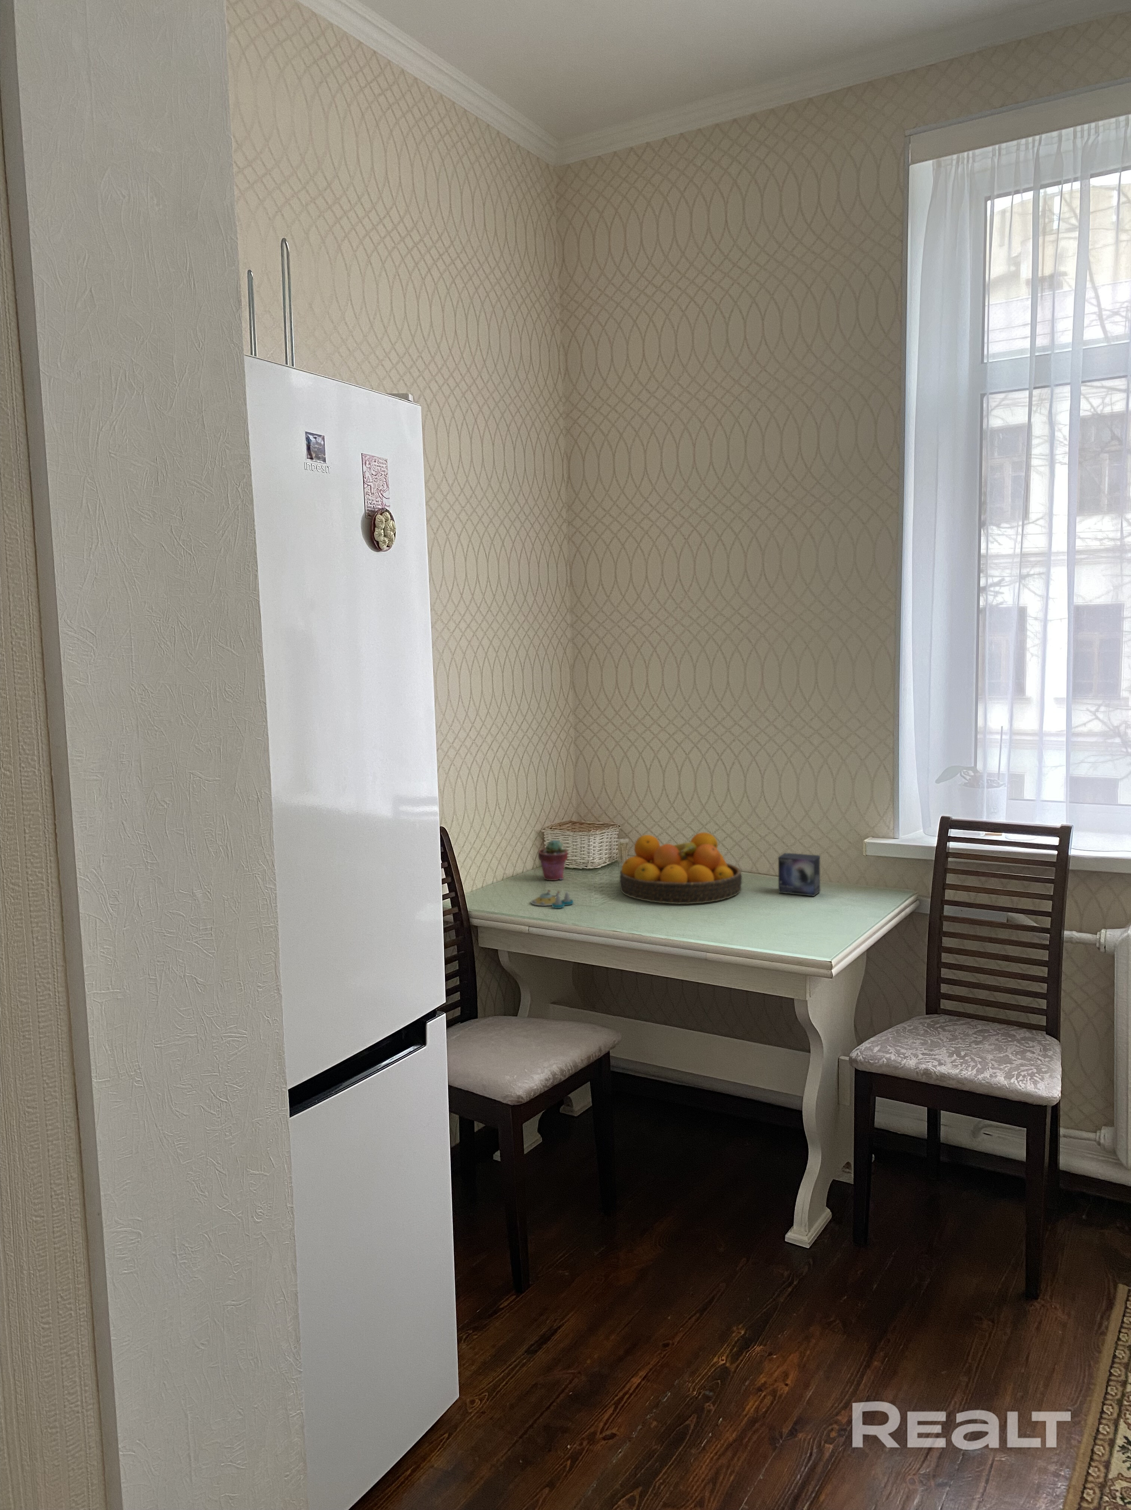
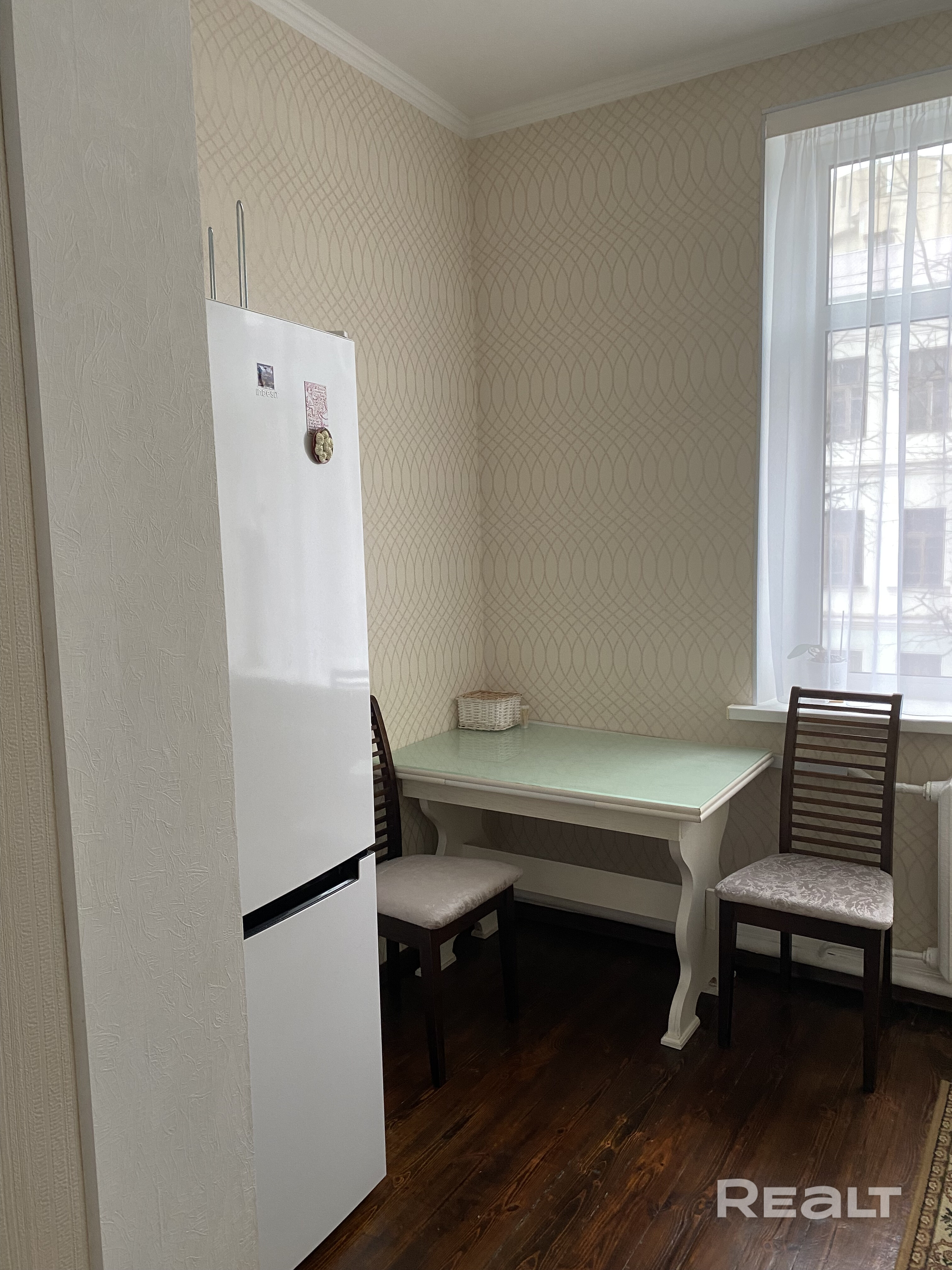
- fruit bowl [619,832,743,905]
- potted succulent [538,839,568,881]
- small box [778,852,821,896]
- salt and pepper shaker set [530,889,574,908]
